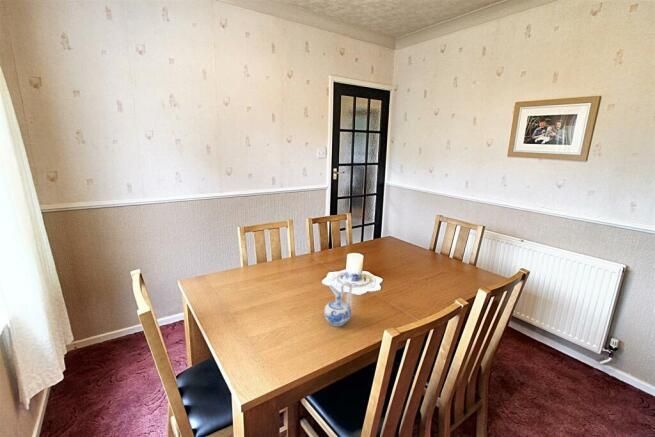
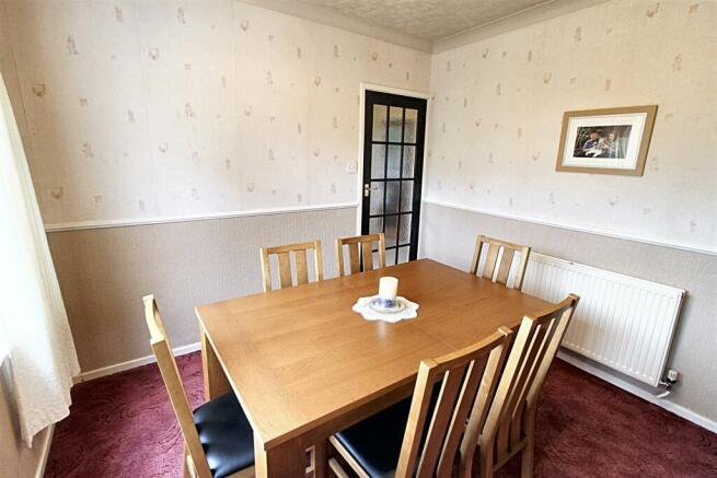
- ceramic pitcher [323,281,353,327]
